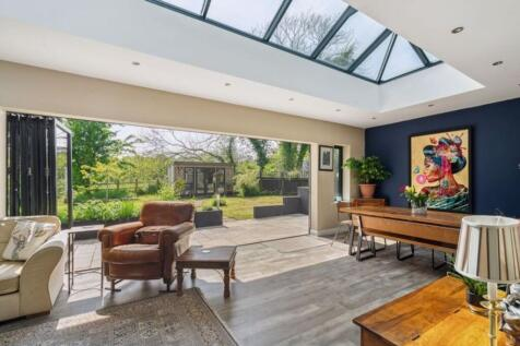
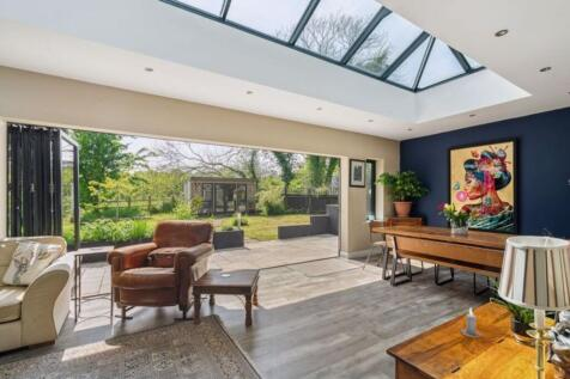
+ candle [459,307,484,340]
